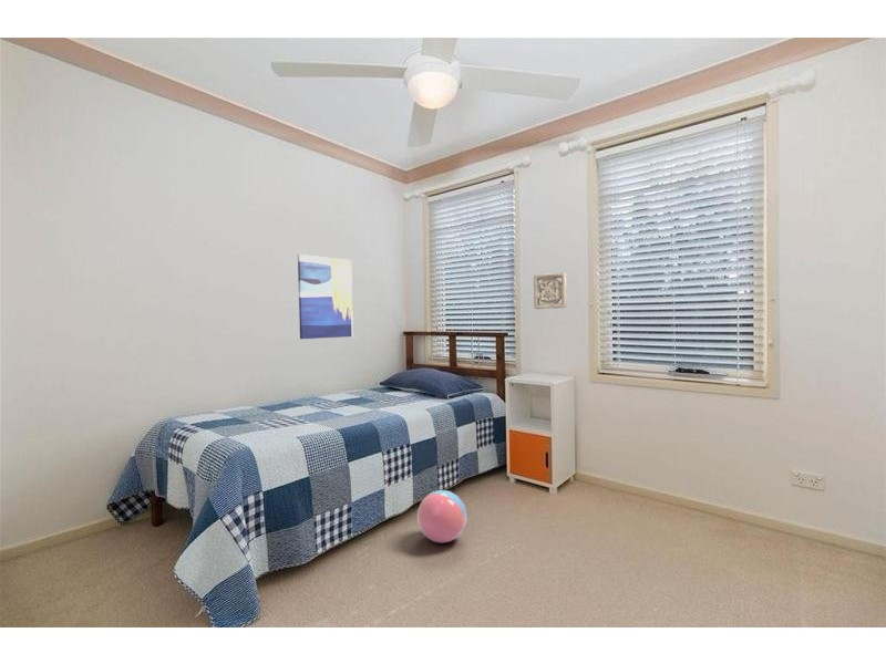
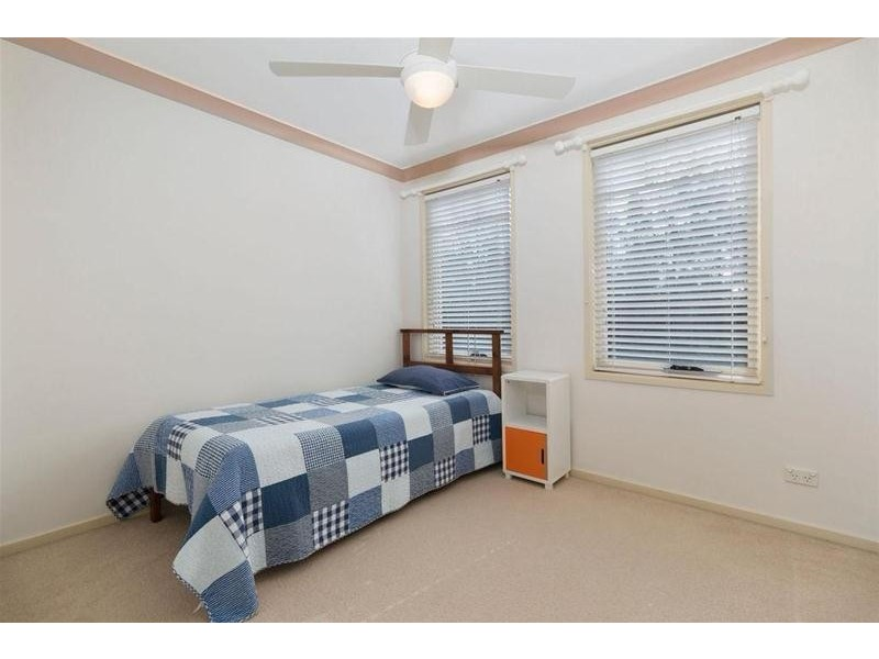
- wall art [297,253,354,340]
- wall ornament [533,271,568,310]
- ball [416,489,467,544]
